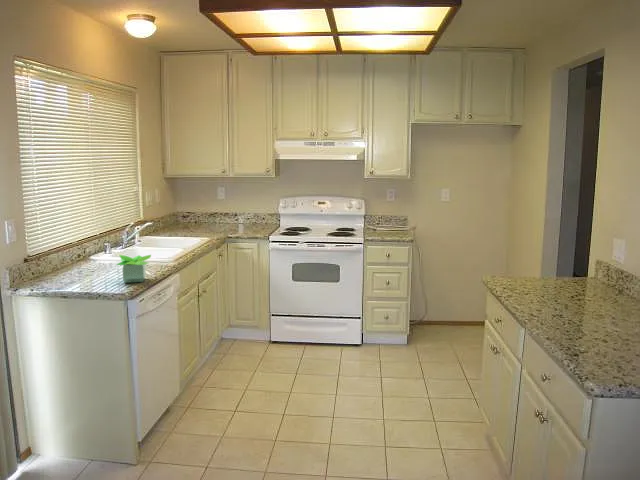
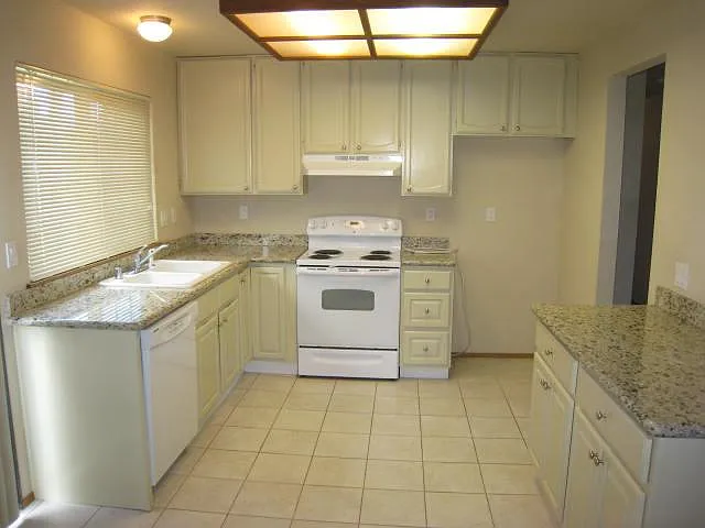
- potted plant [115,254,152,284]
